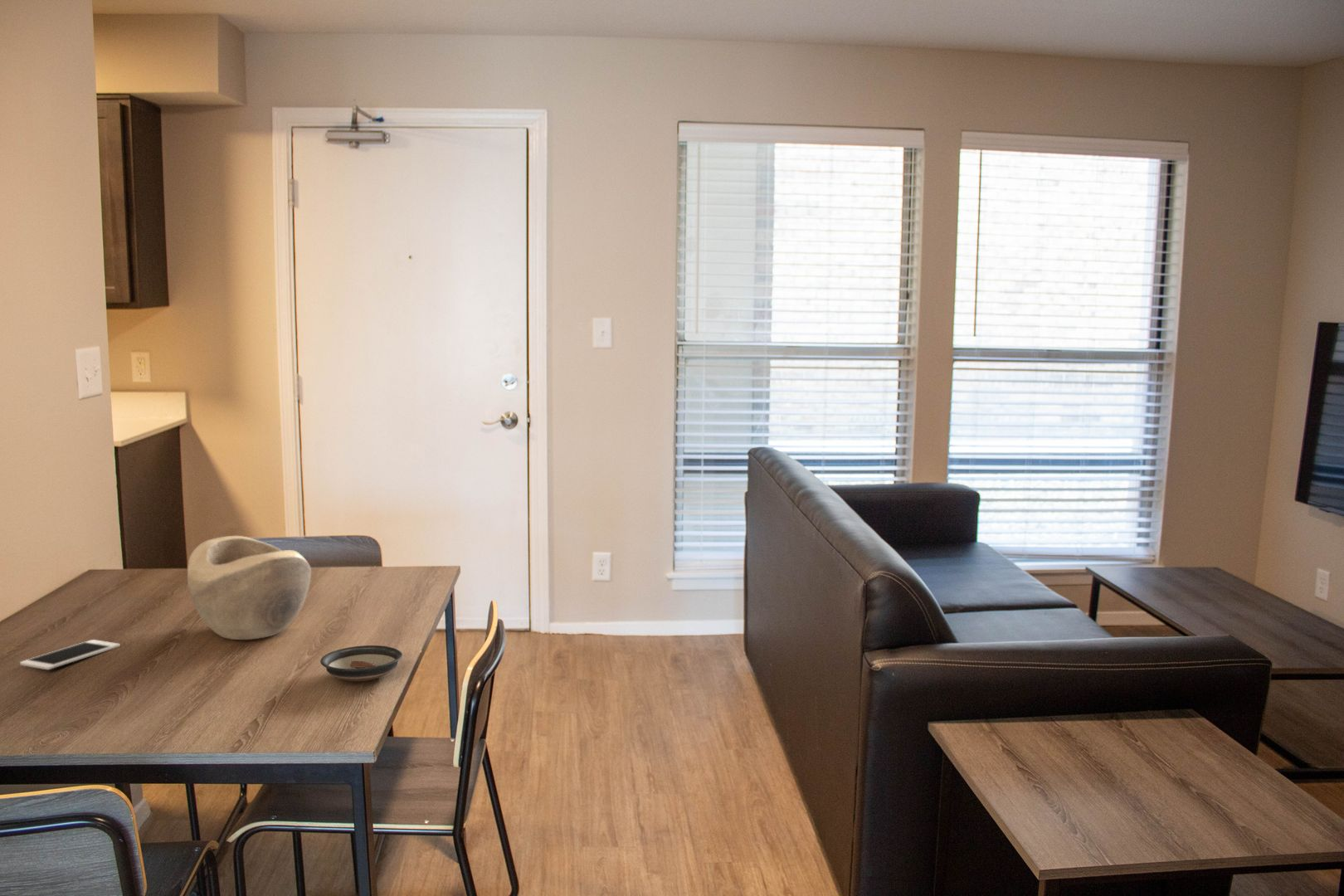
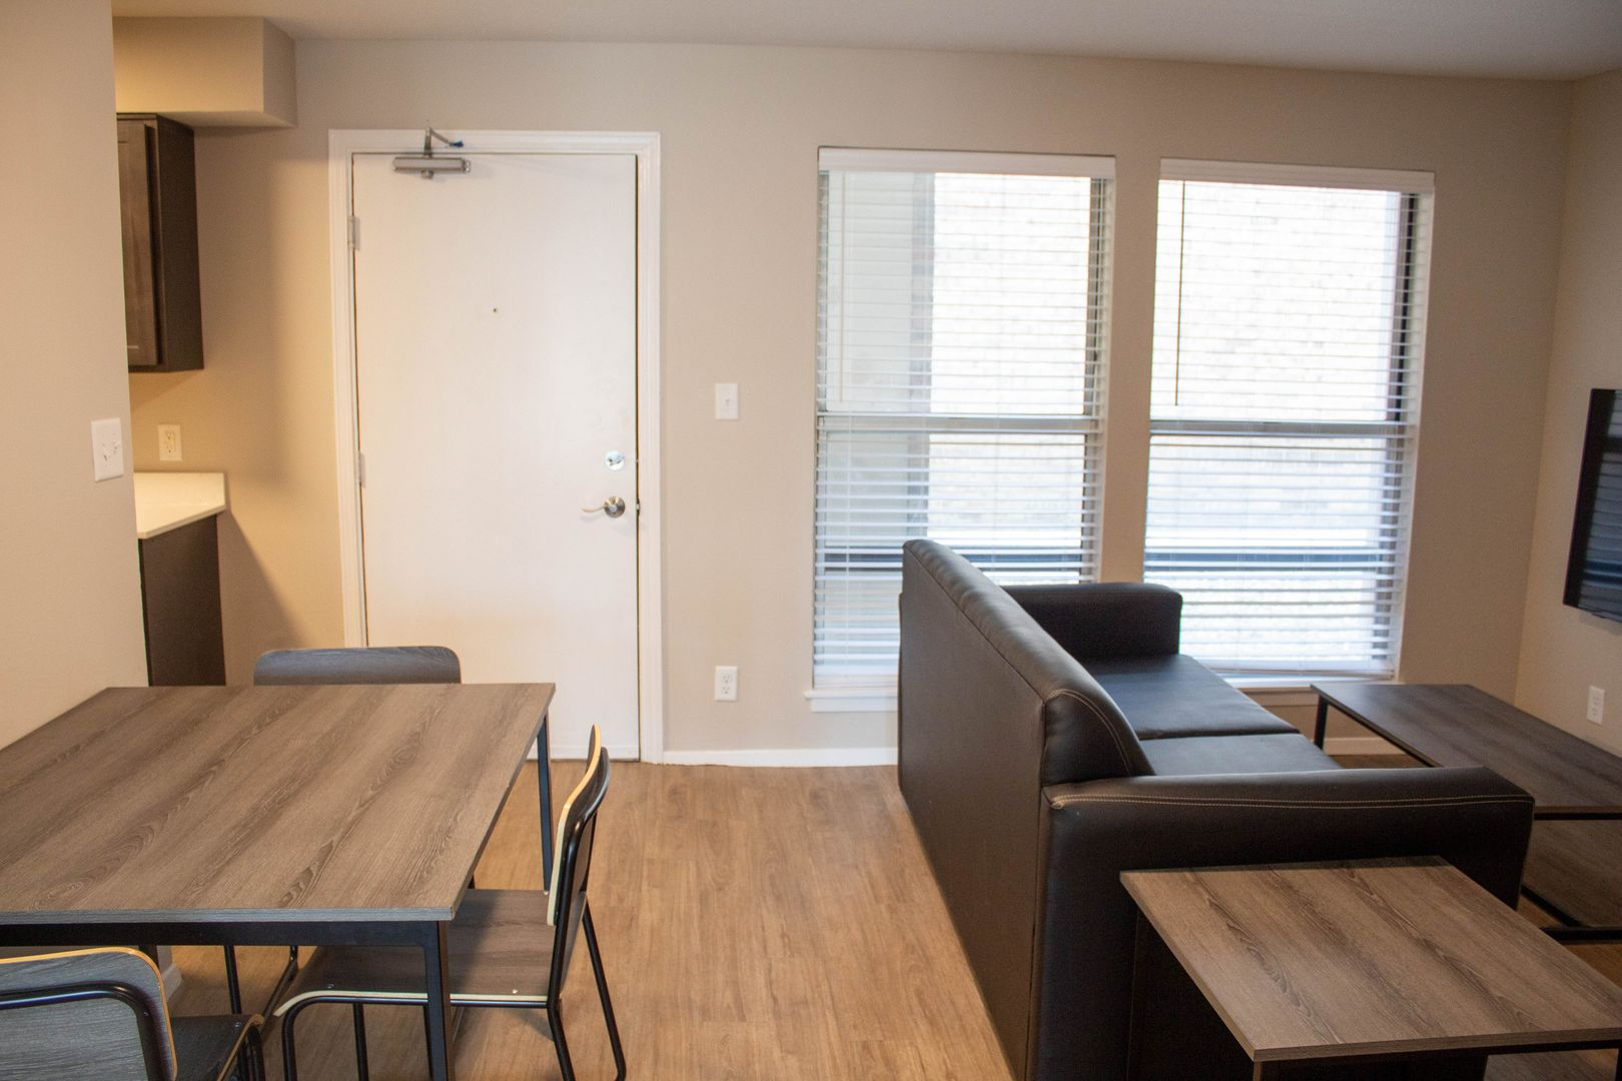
- saucer [319,645,403,682]
- decorative bowl [187,535,312,640]
- cell phone [19,639,121,670]
